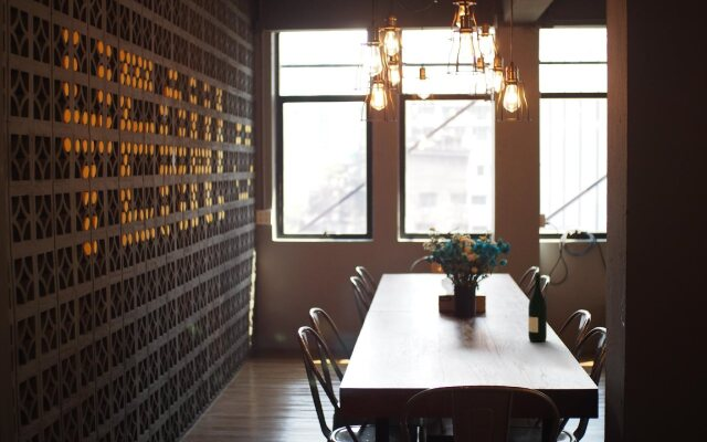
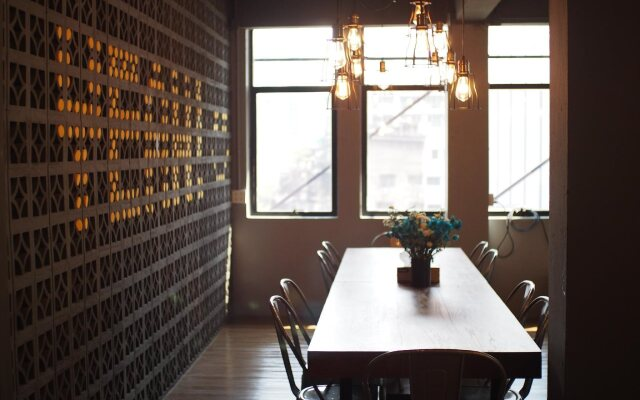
- wine bottle [527,271,548,343]
